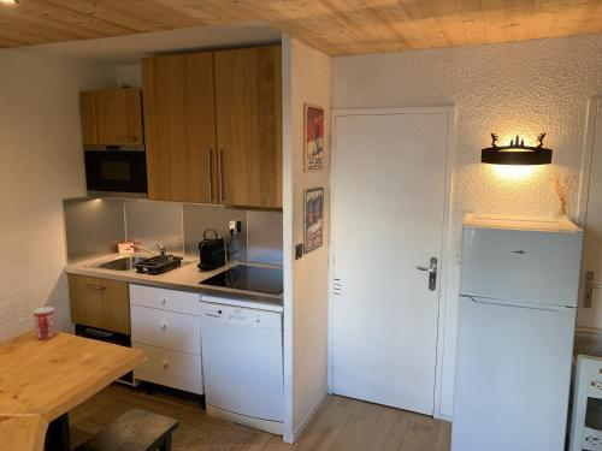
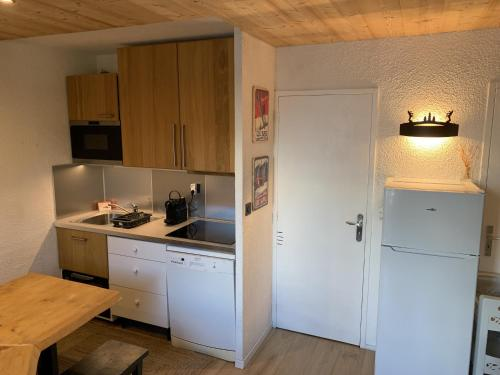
- mug [31,305,55,340]
